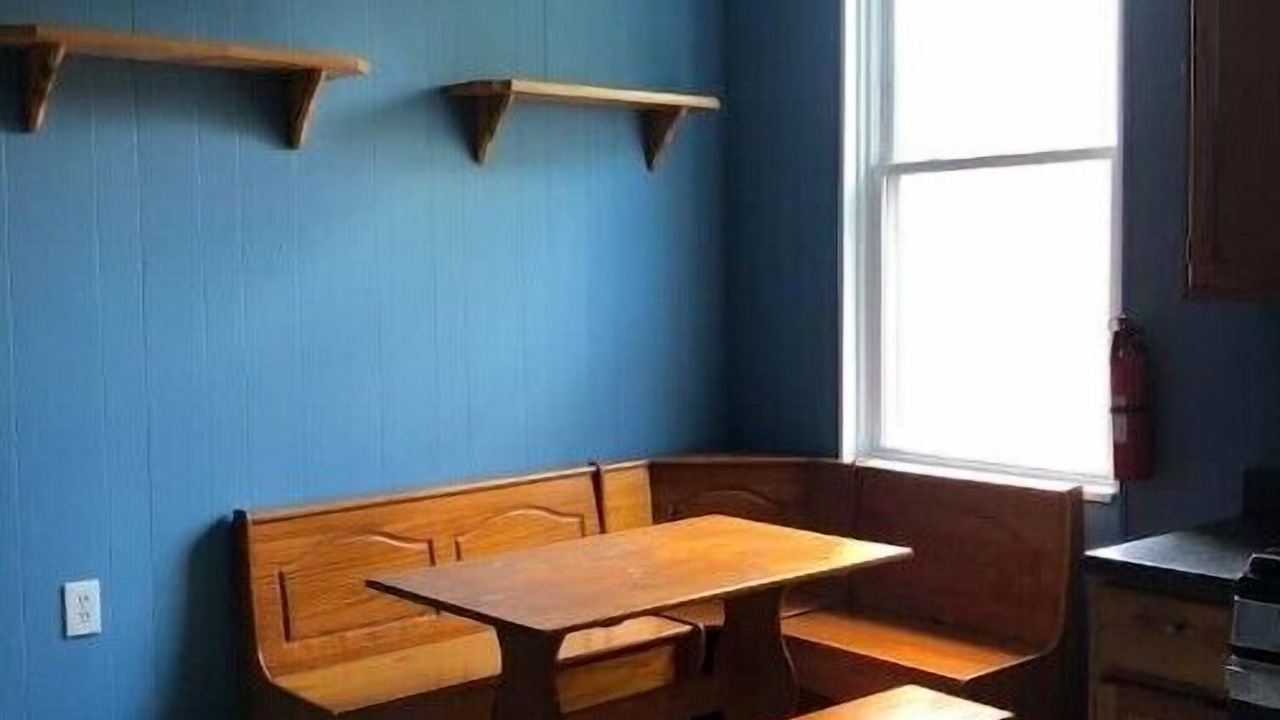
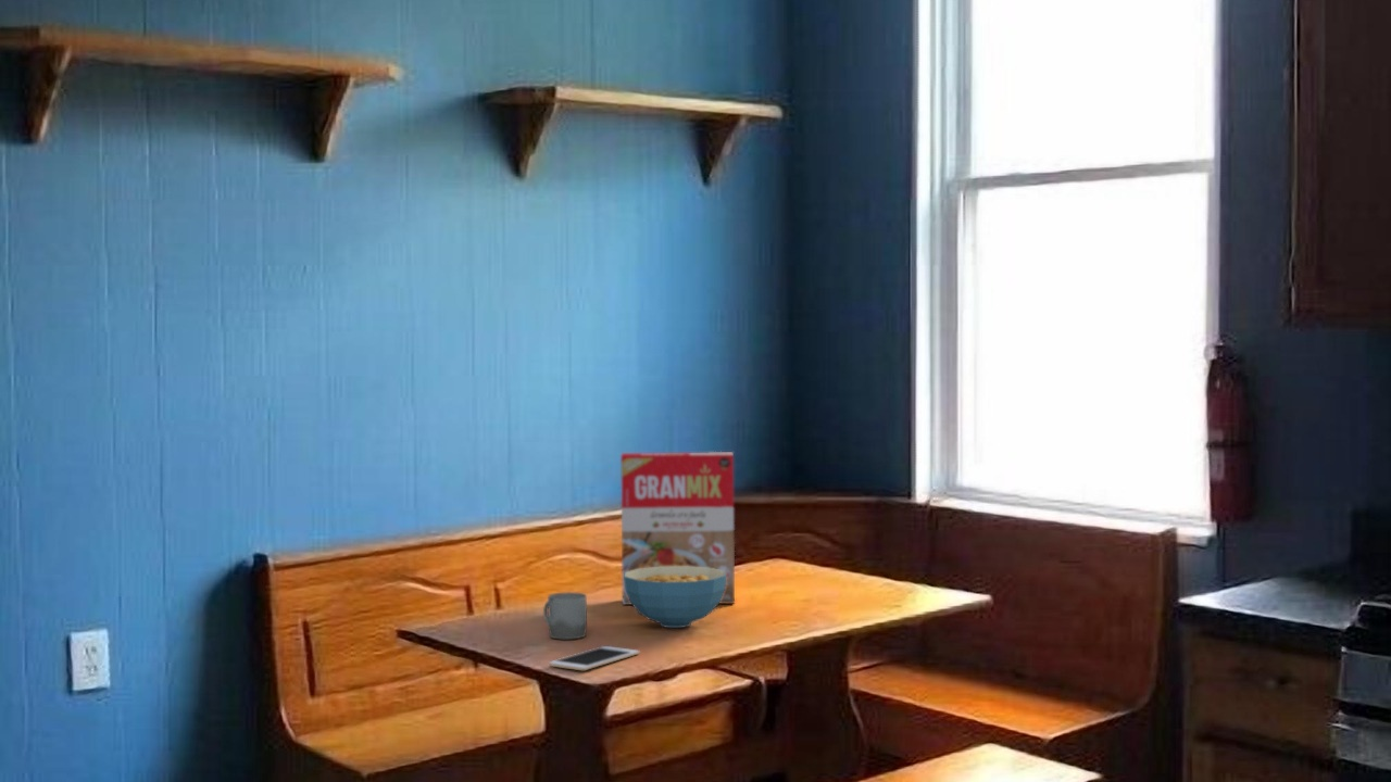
+ cereal box [619,451,736,606]
+ cell phone [548,645,640,671]
+ cup [542,591,588,641]
+ cereal bowl [624,566,727,629]
